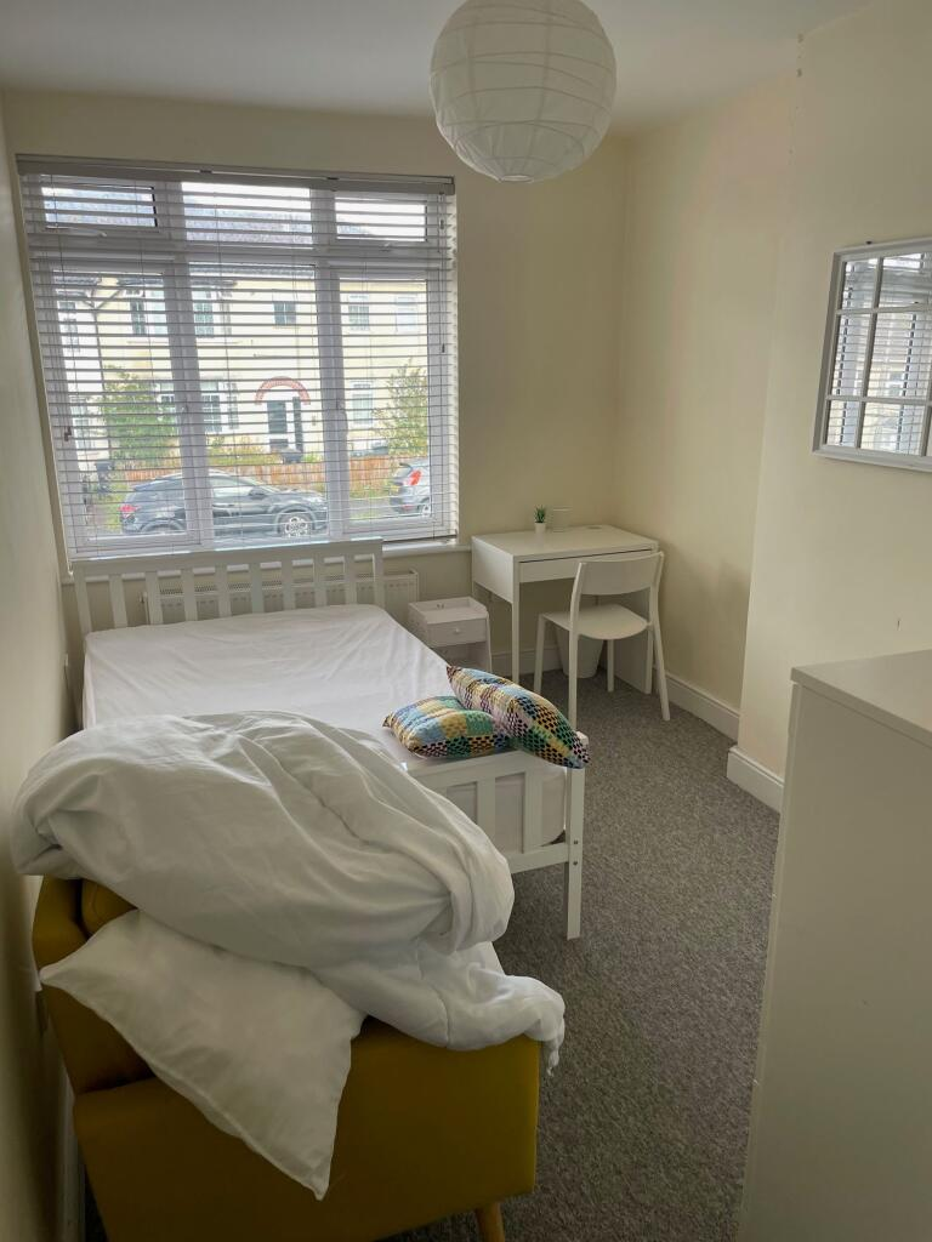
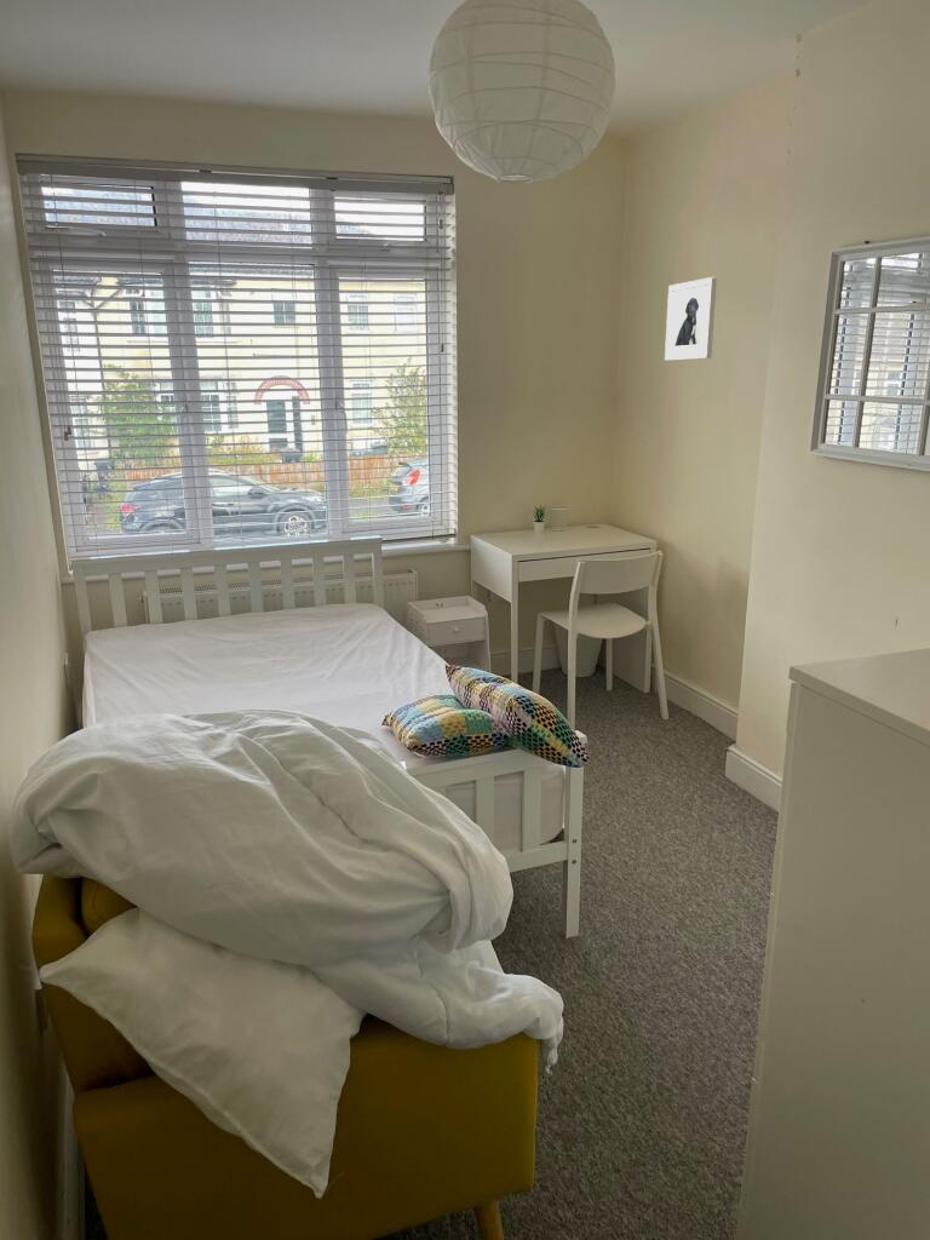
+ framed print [664,276,718,362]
